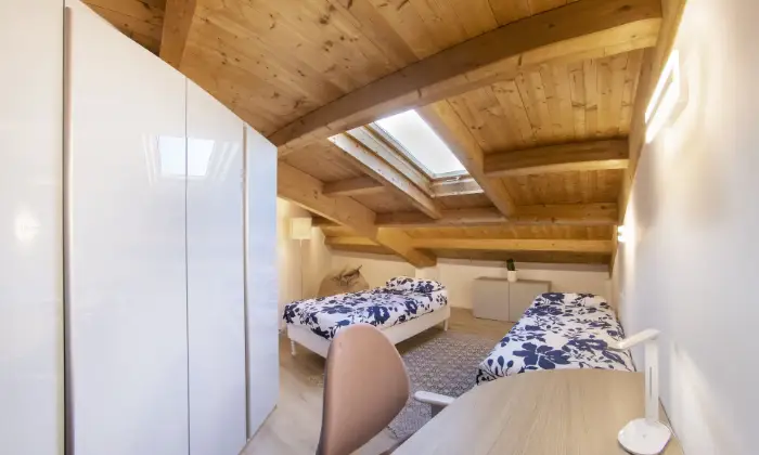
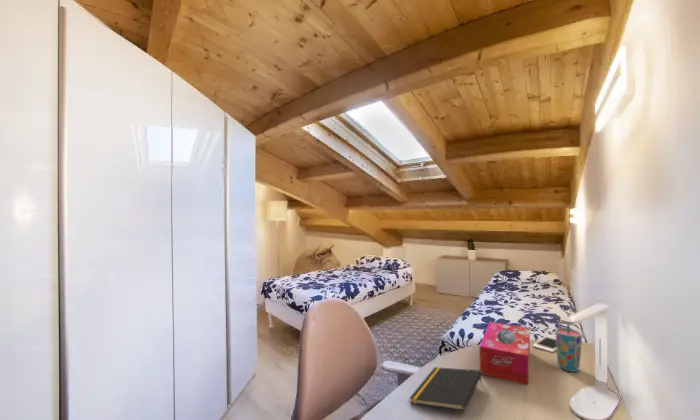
+ notepad [408,366,483,411]
+ tissue box [479,321,531,386]
+ cell phone [532,335,557,353]
+ cup [554,313,583,373]
